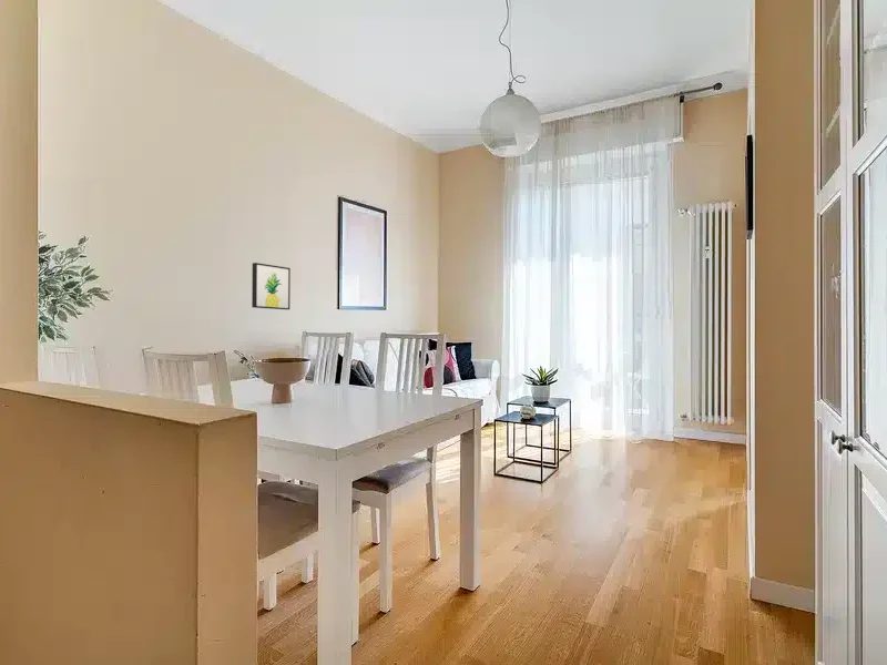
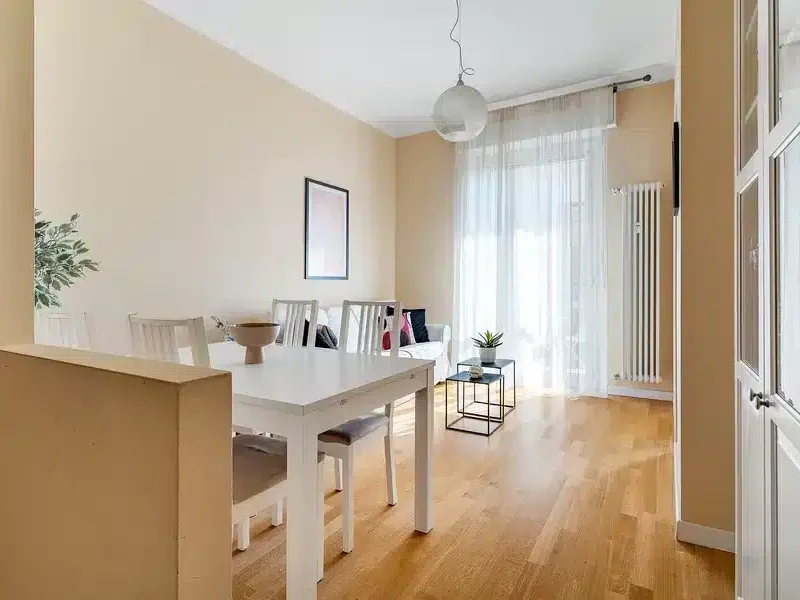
- wall art [251,262,292,310]
